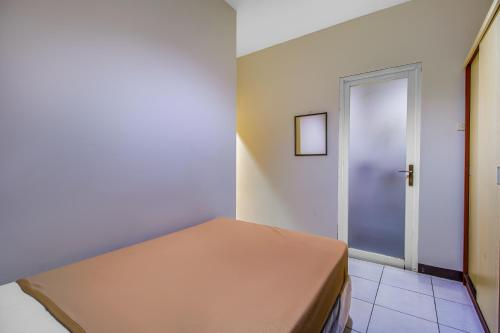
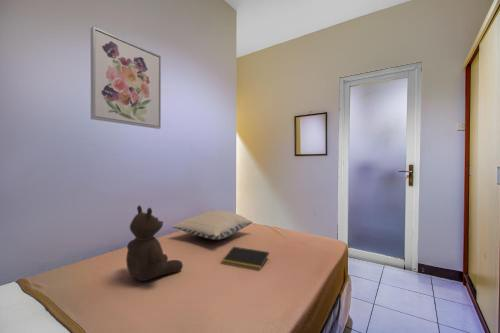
+ notepad [220,246,270,271]
+ pillow [171,209,253,241]
+ wall art [90,25,162,130]
+ teddy bear [125,204,184,282]
